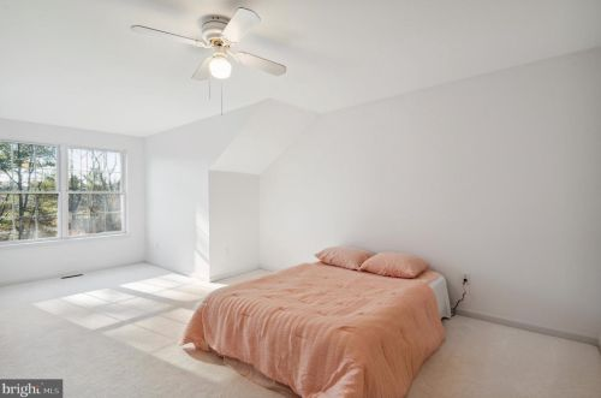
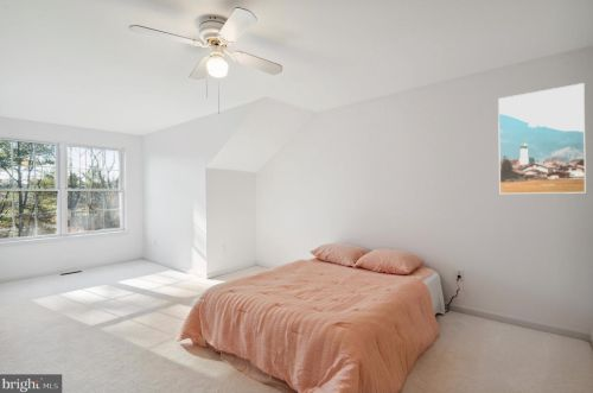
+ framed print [497,82,587,195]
